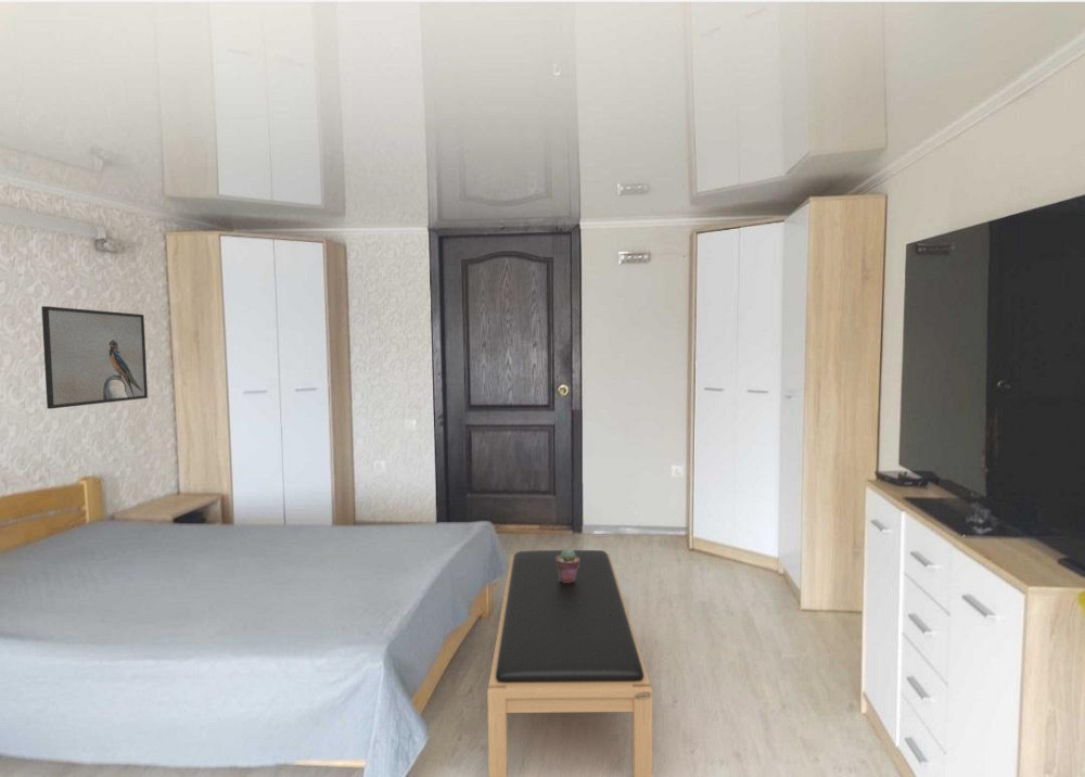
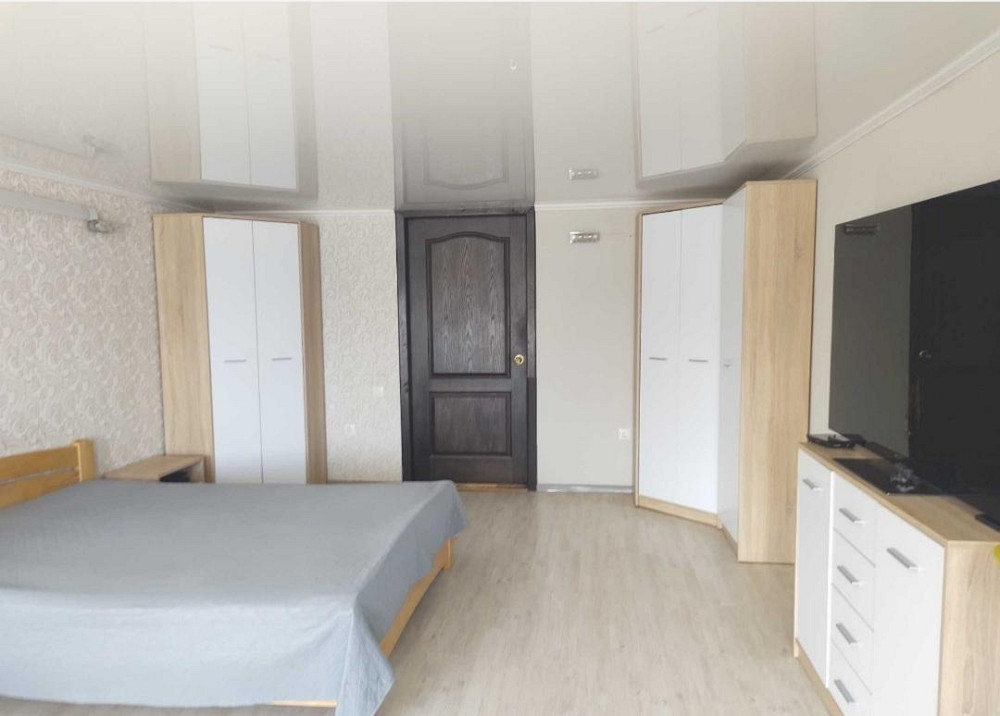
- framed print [40,305,149,410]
- potted succulent [556,548,579,583]
- bench [486,549,653,777]
